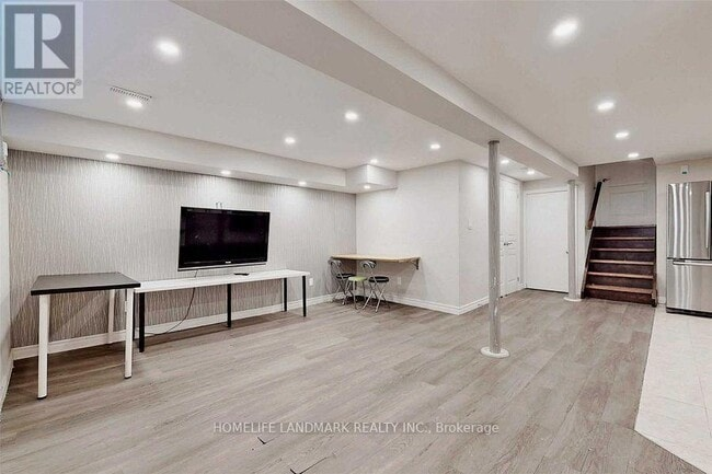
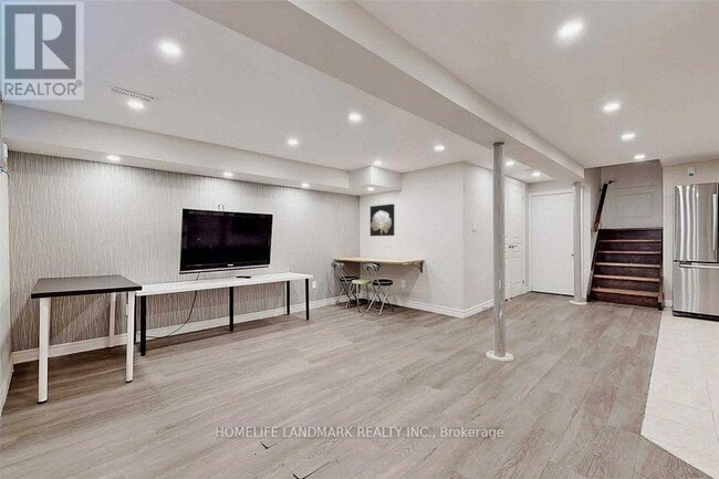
+ wall art [369,204,396,237]
